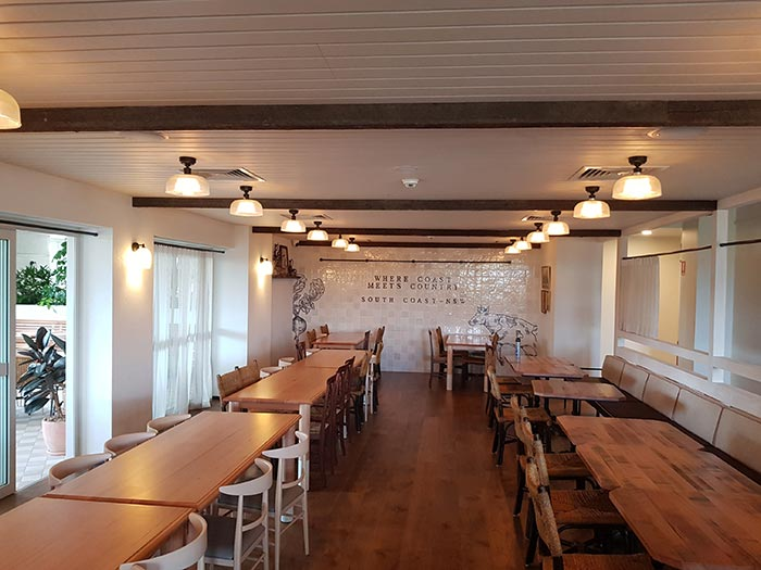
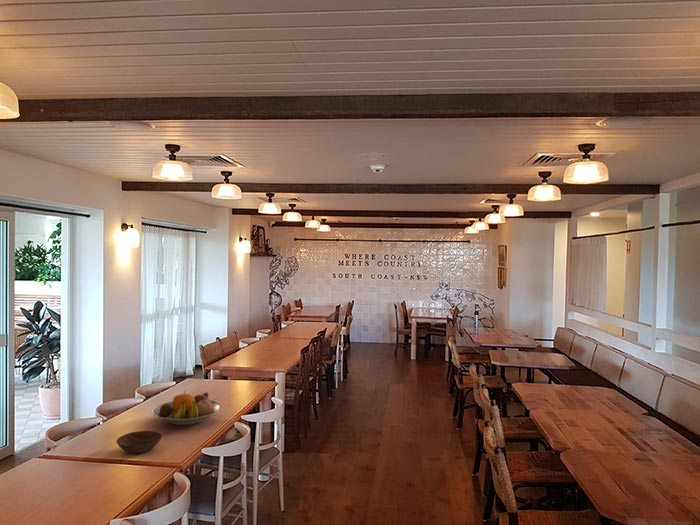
+ fruit bowl [151,391,223,426]
+ bowl [116,430,163,455]
